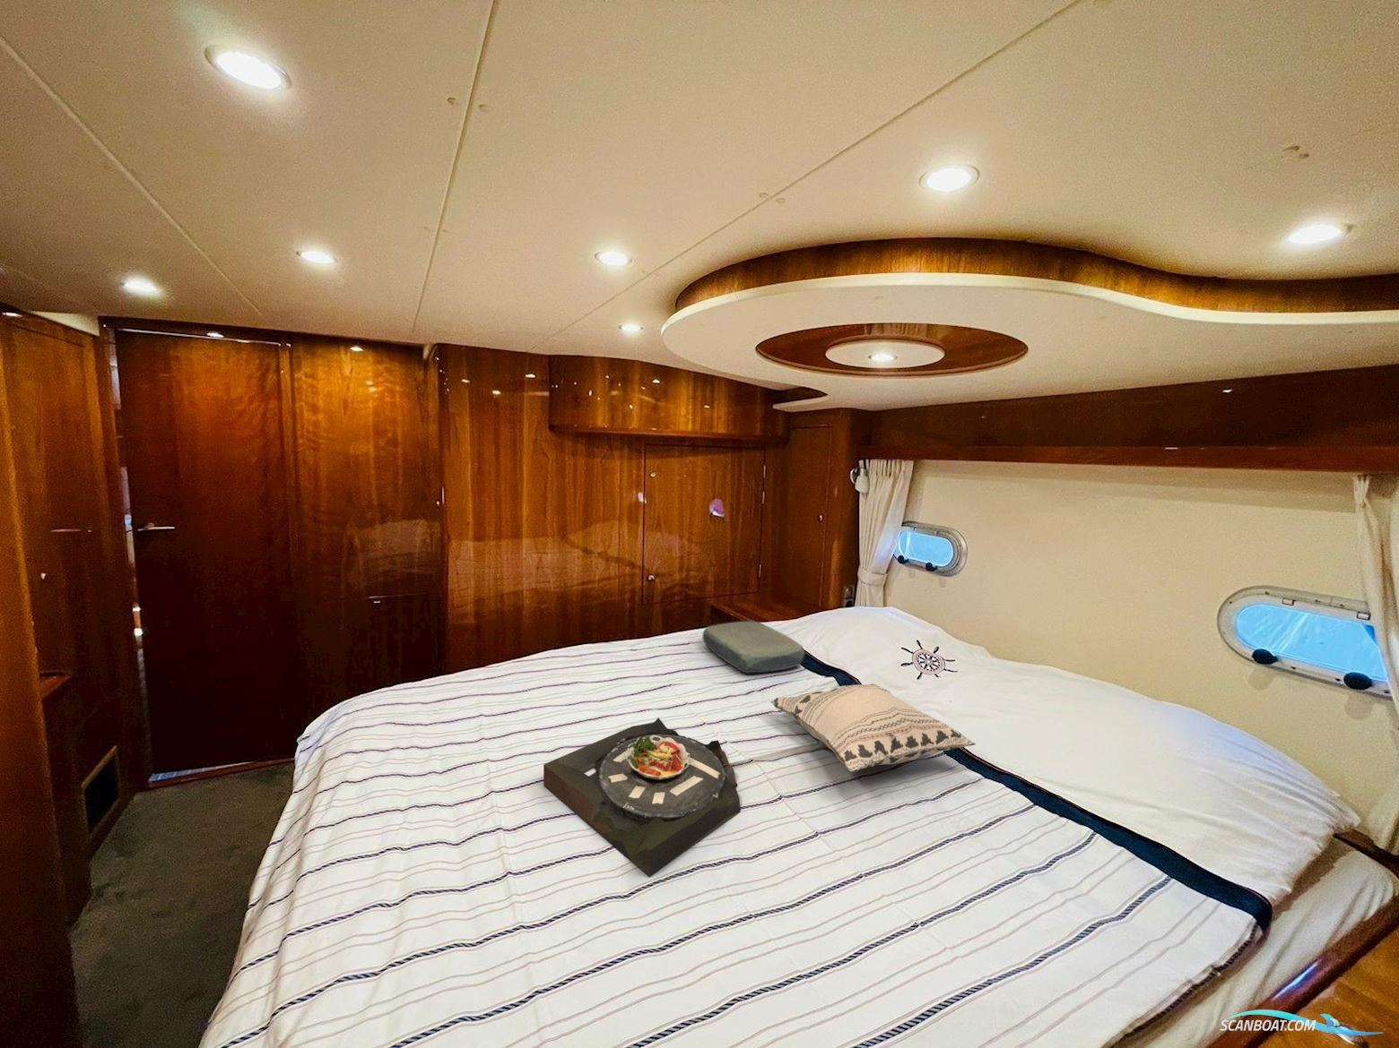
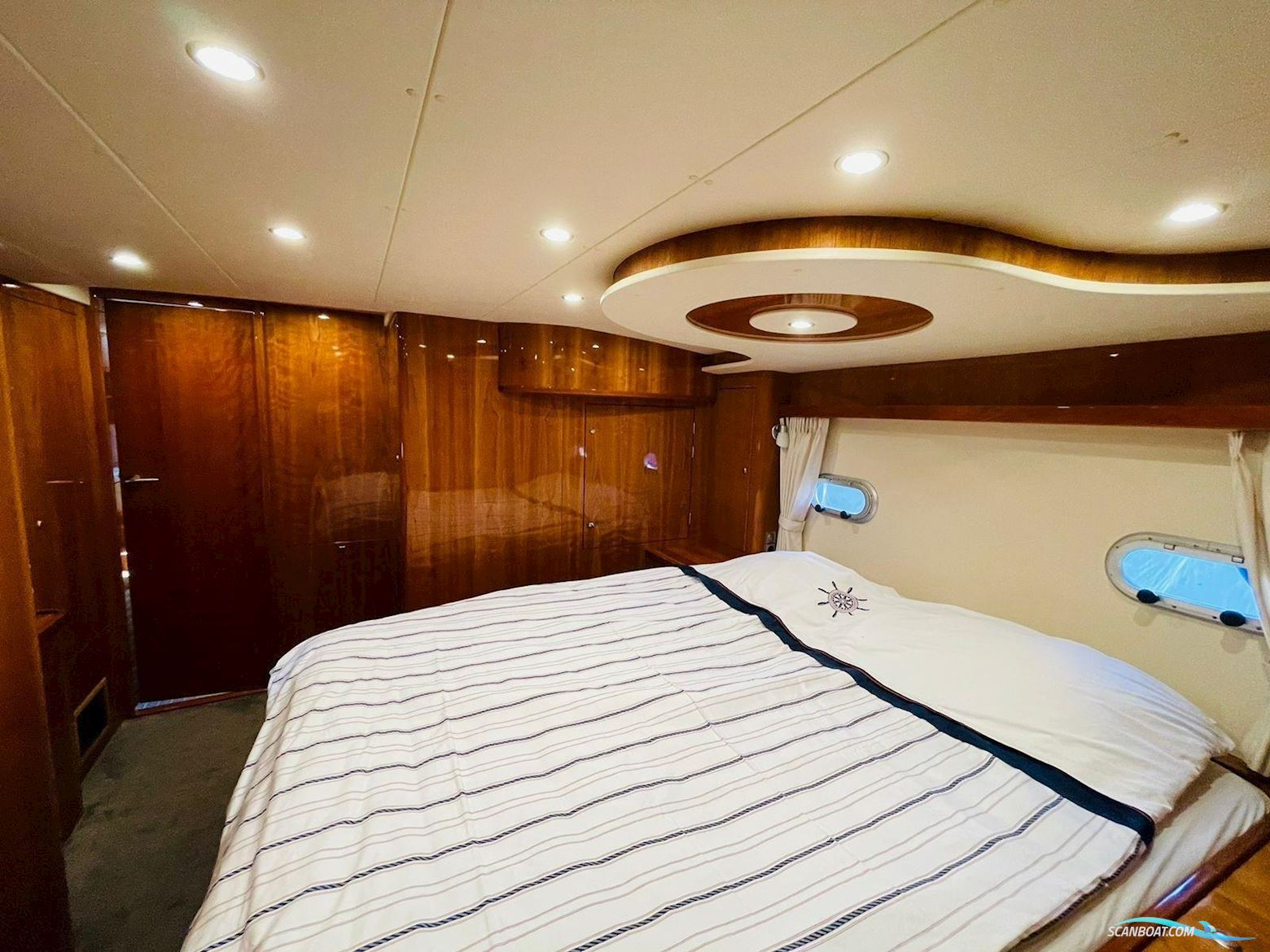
- decorative pillow [770,683,977,773]
- serving tray [543,717,741,877]
- cushion [702,621,805,675]
